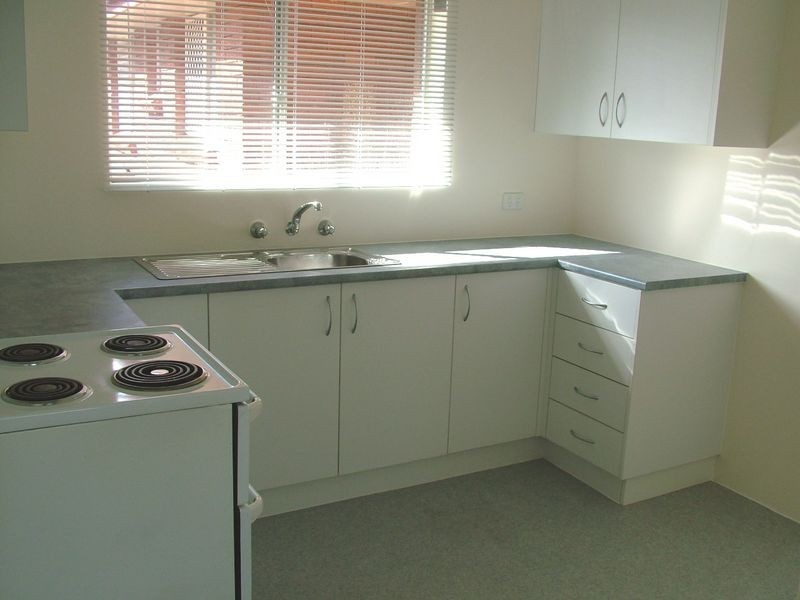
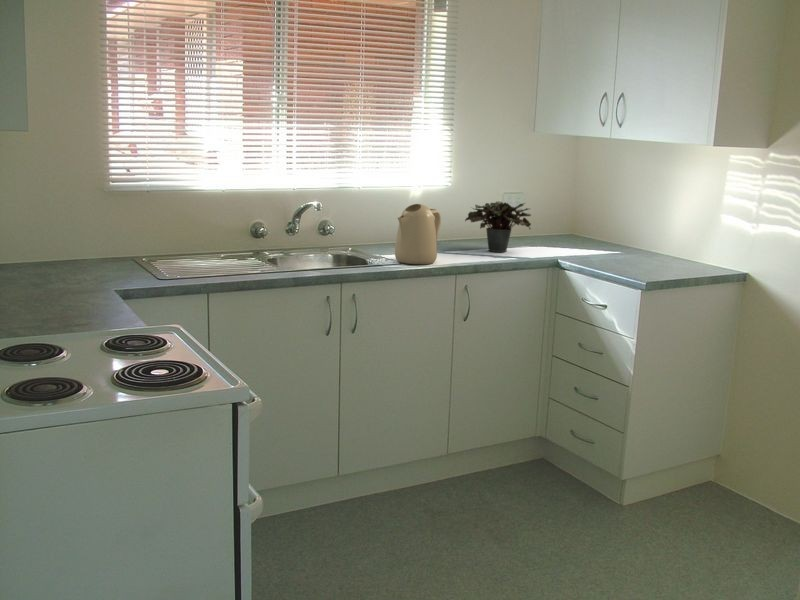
+ kettle [394,203,442,265]
+ potted plant [464,200,532,253]
